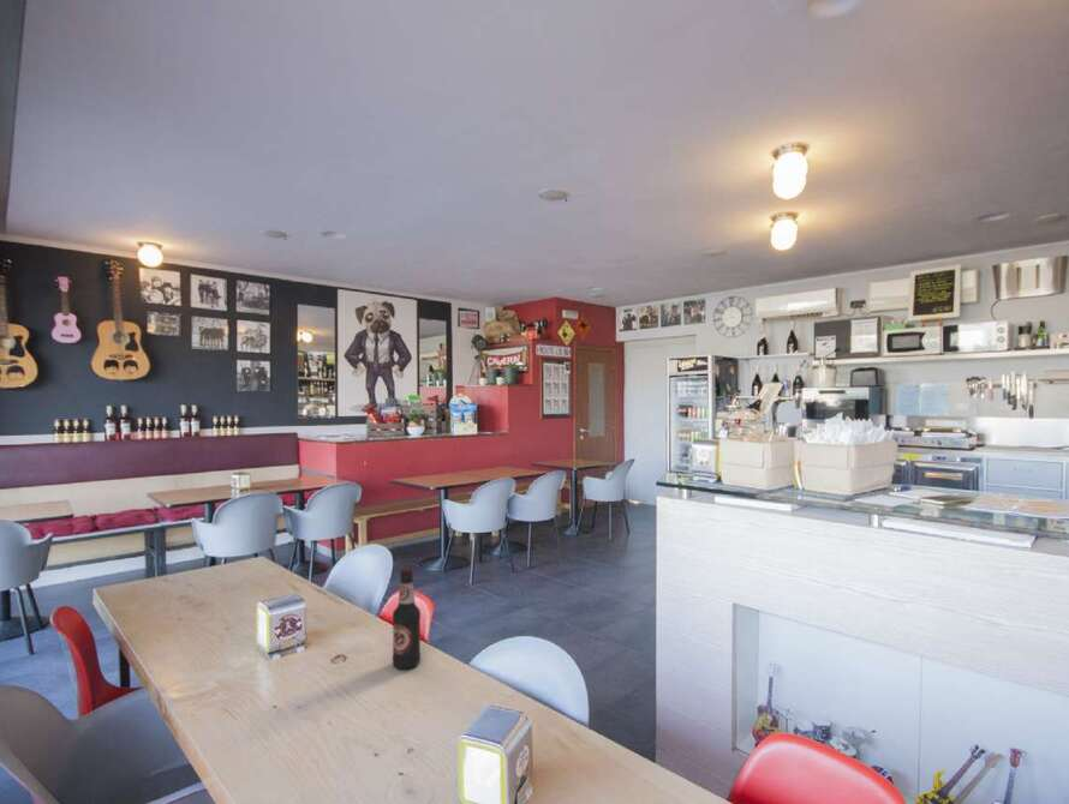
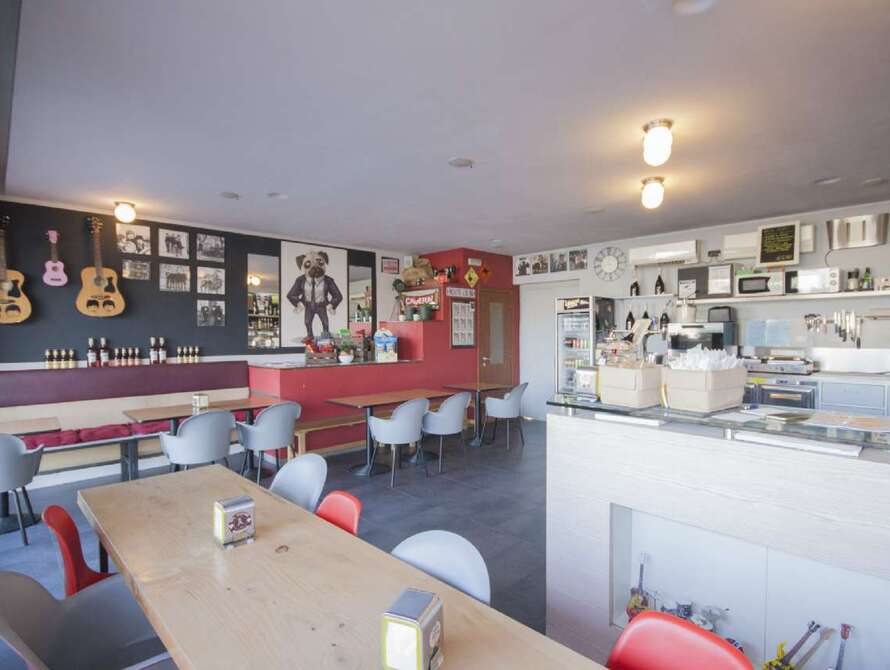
- bottle [392,568,422,670]
